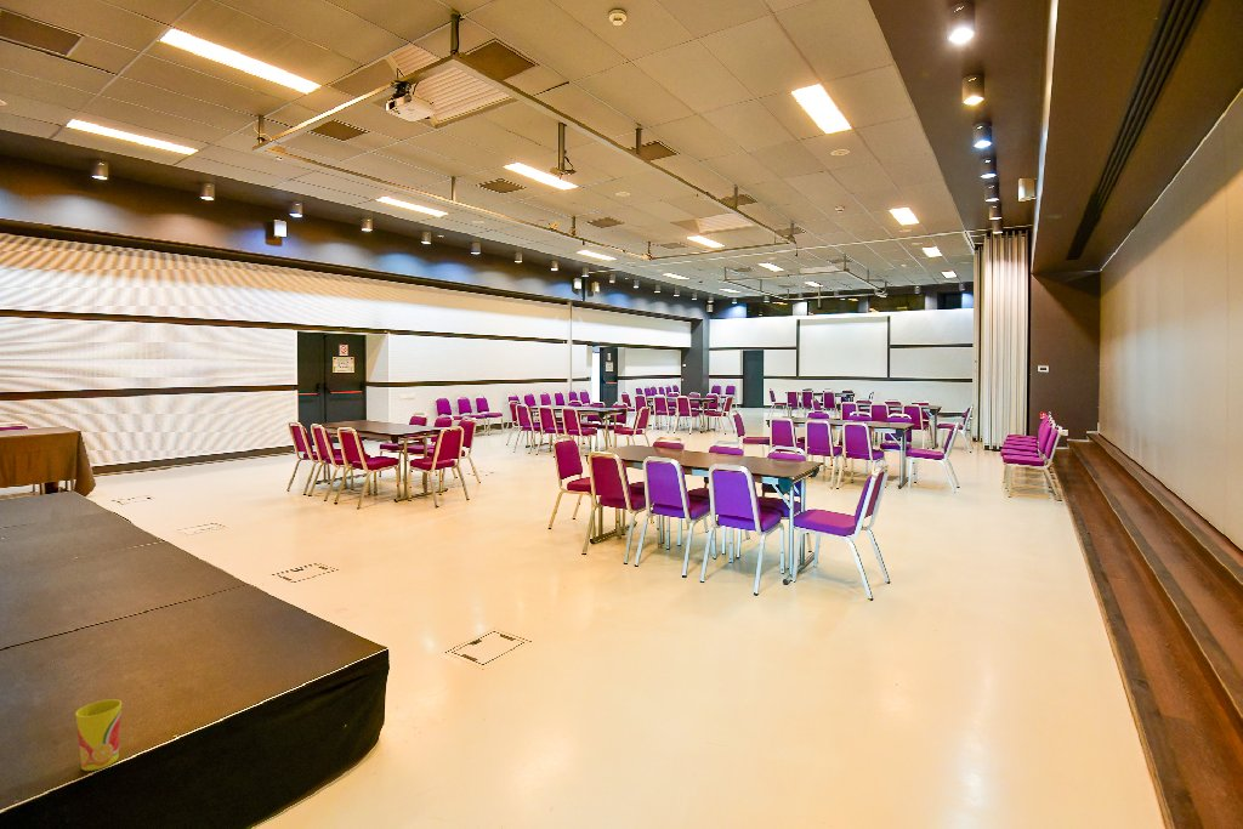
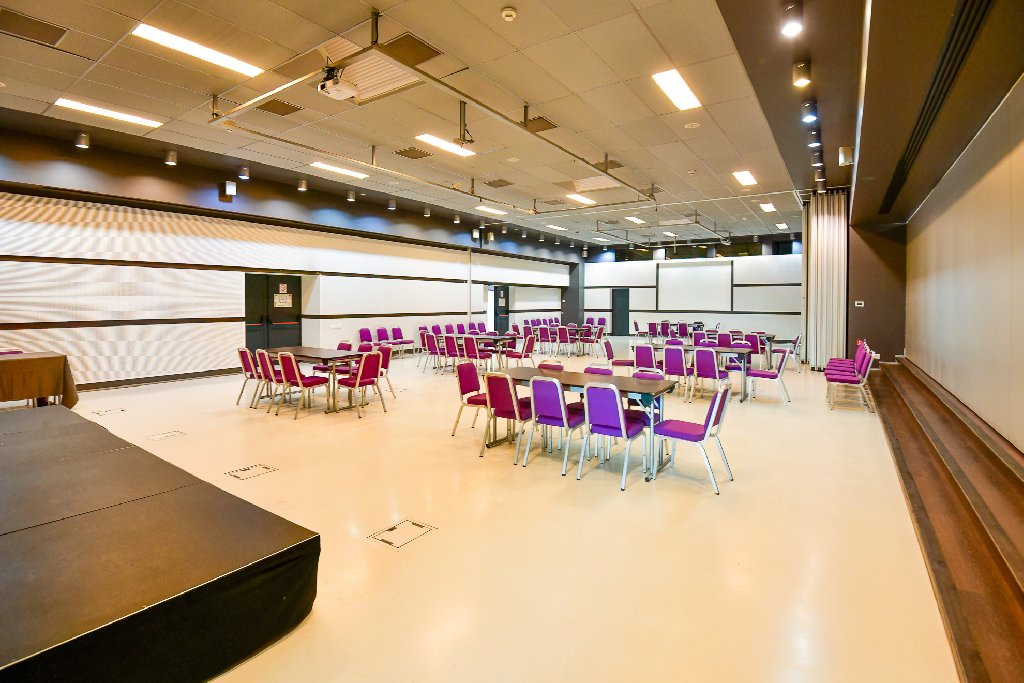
- cup [74,698,123,772]
